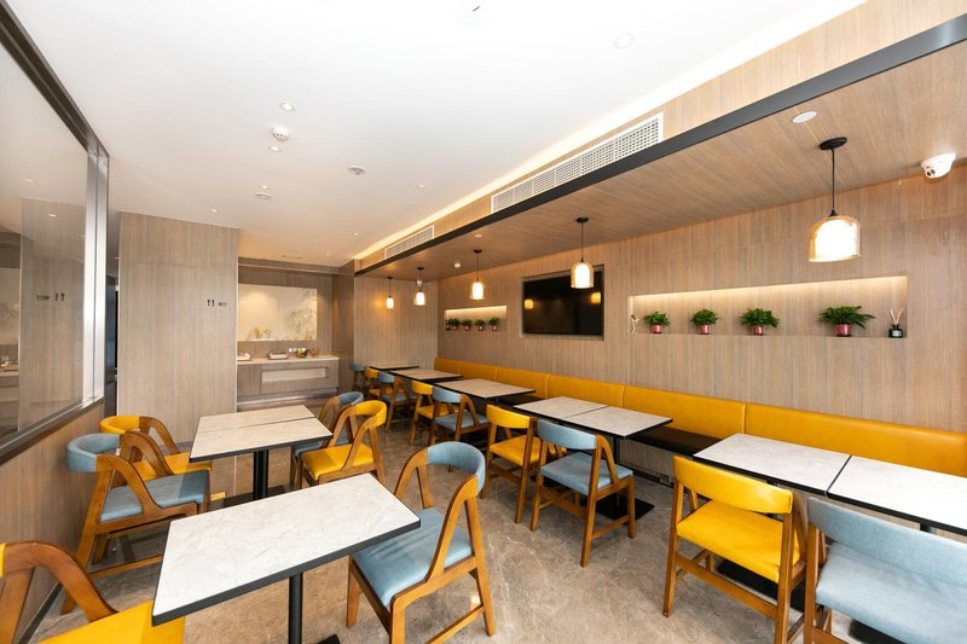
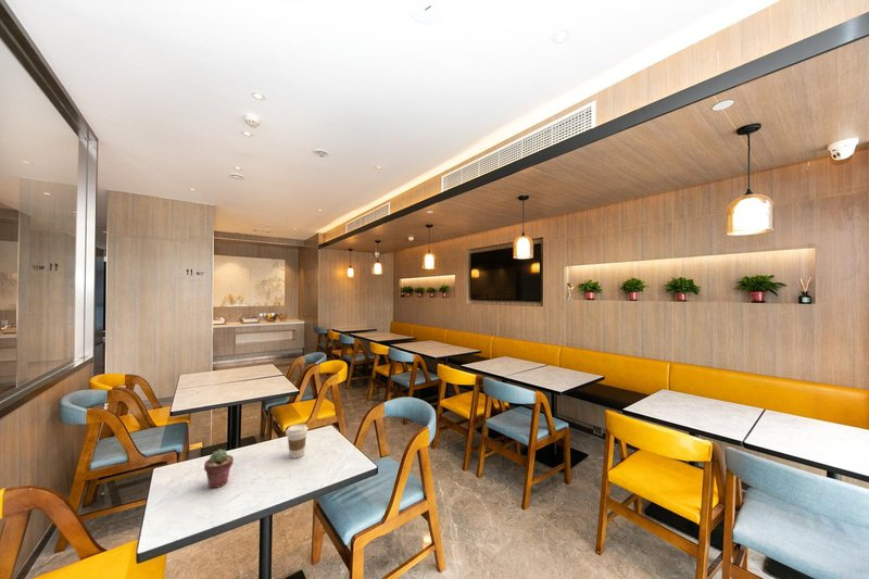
+ potted succulent [203,449,235,489]
+ coffee cup [285,424,308,460]
